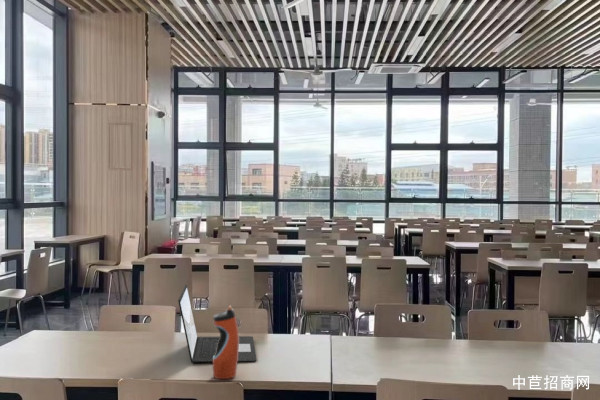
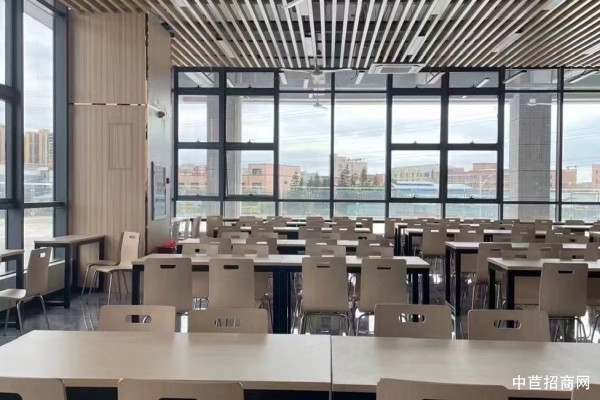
- laptop [177,284,258,364]
- water bottle [212,305,240,380]
